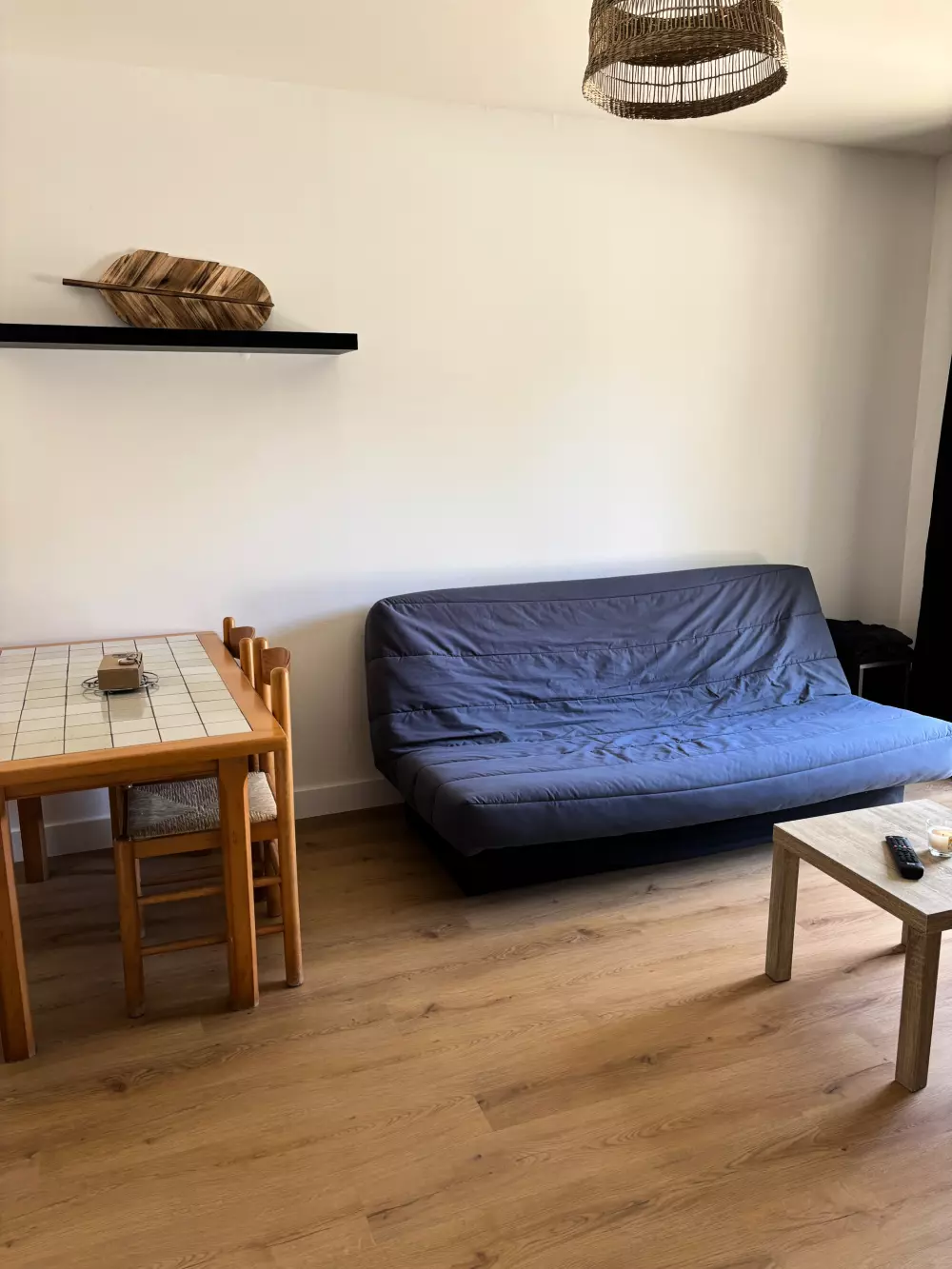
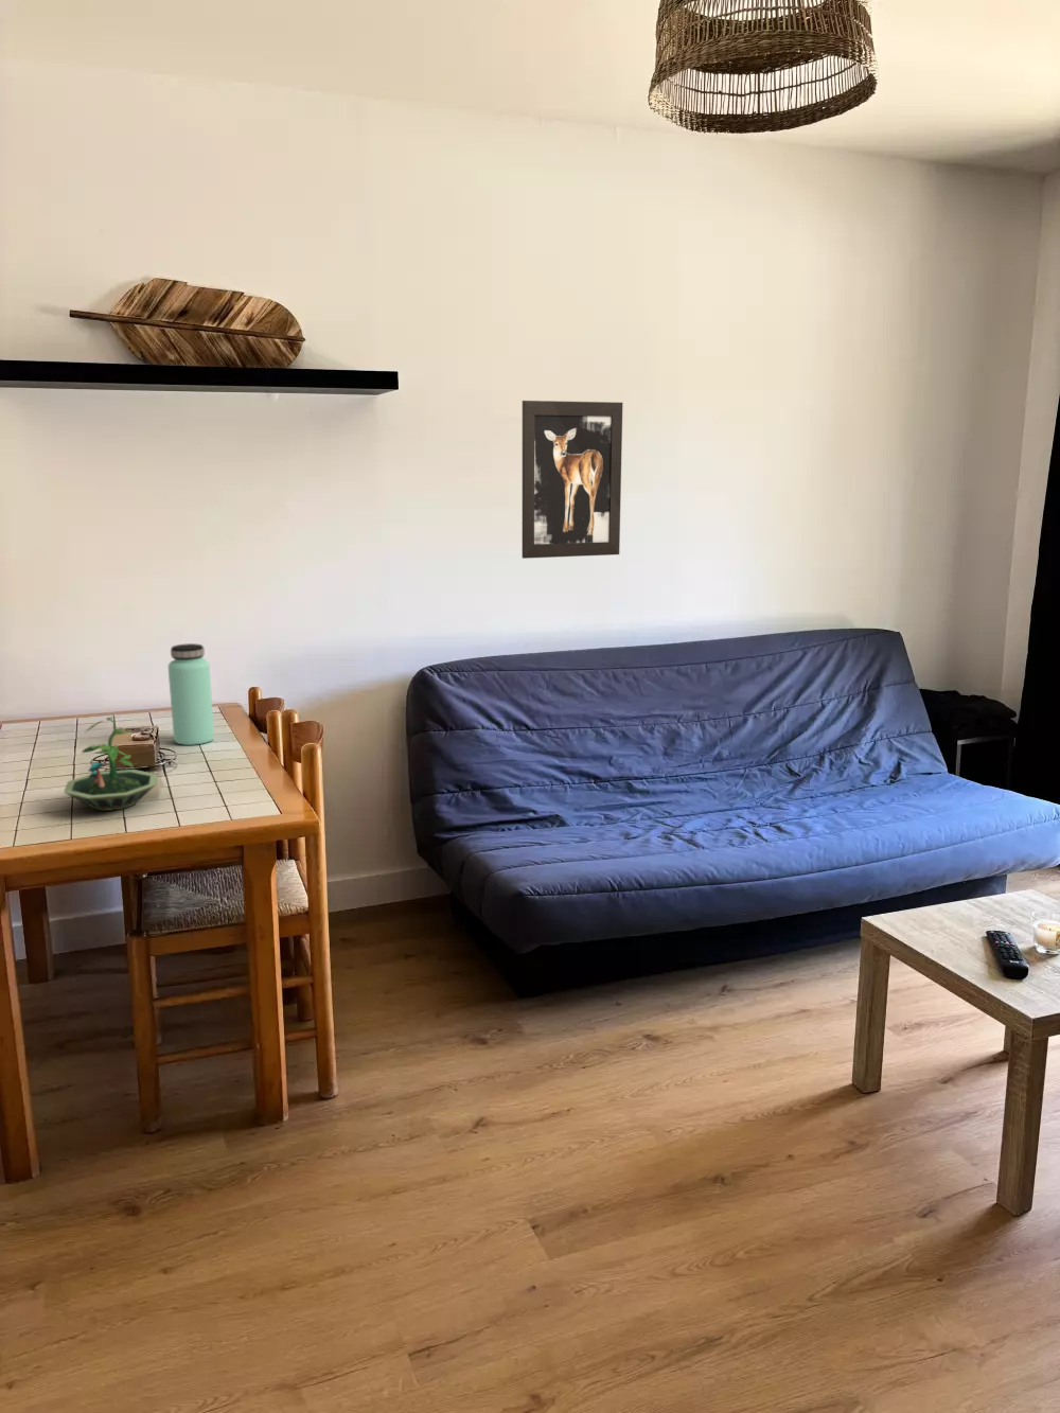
+ terrarium [62,716,159,812]
+ bottle [167,642,215,746]
+ wall art [521,400,624,560]
